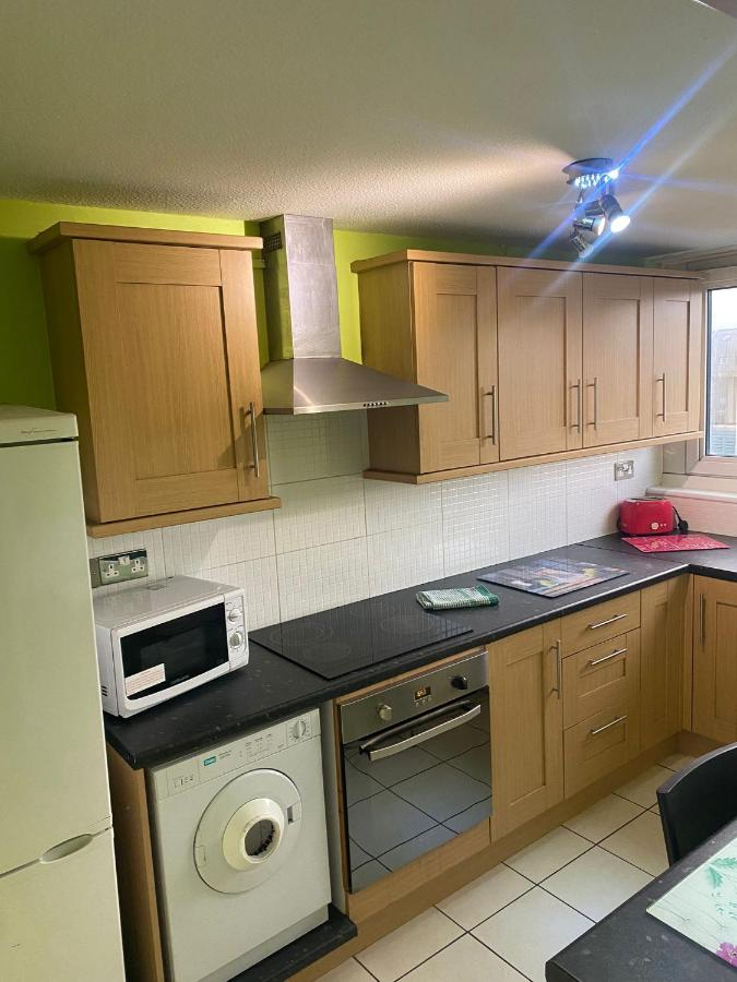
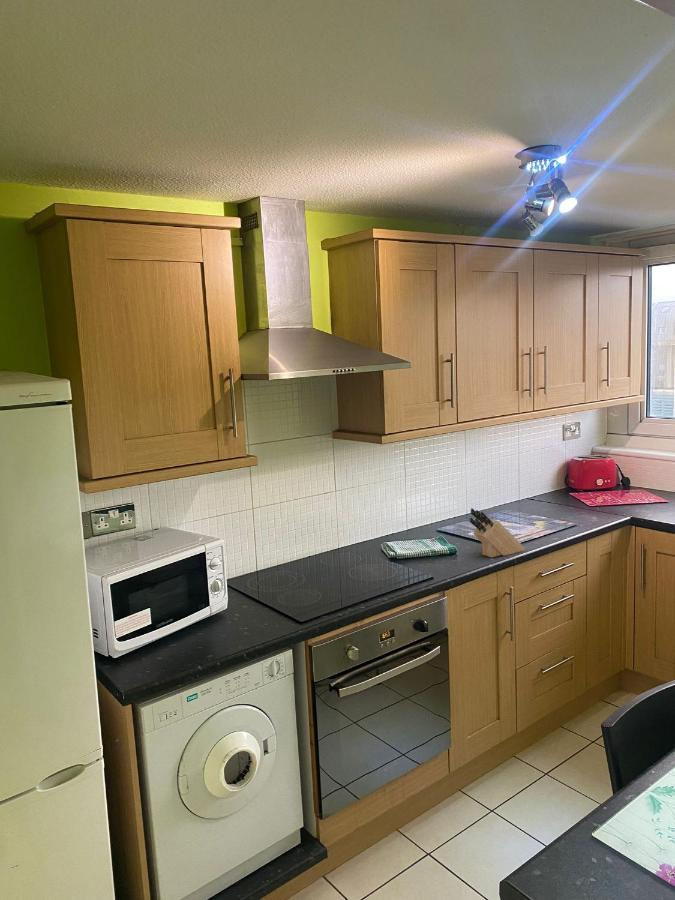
+ knife block [469,507,526,558]
